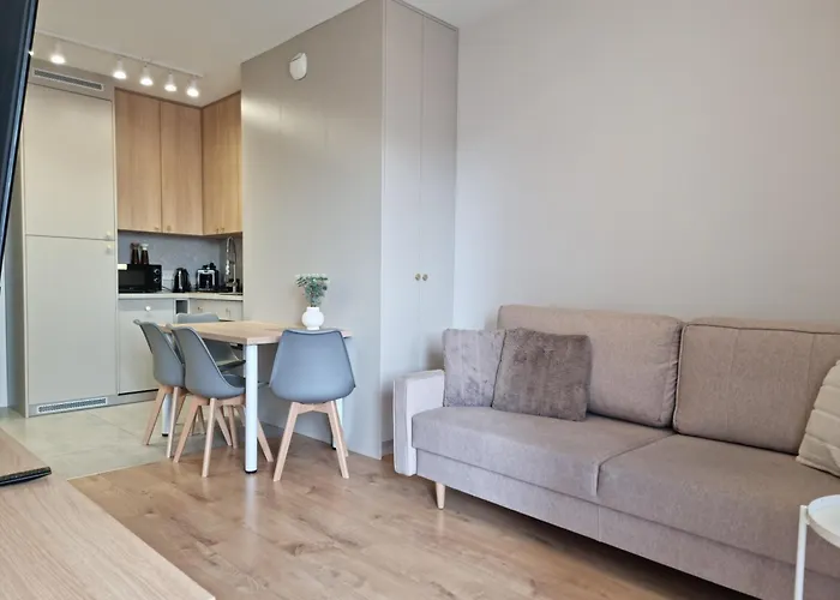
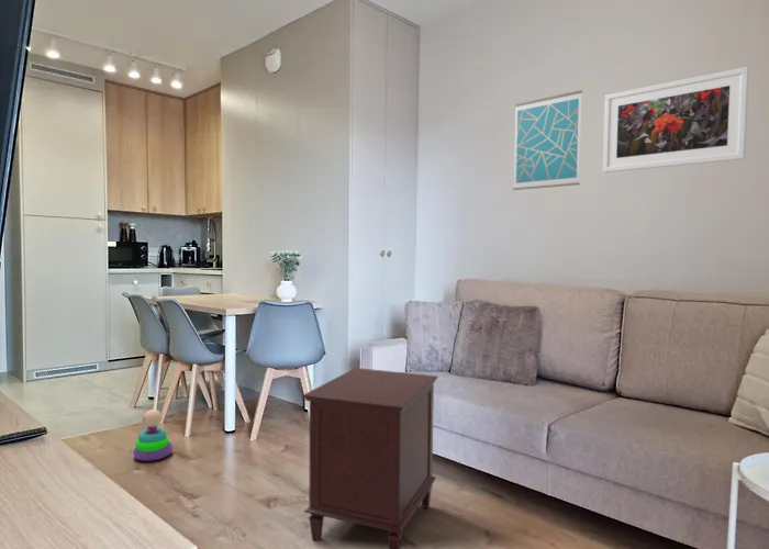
+ stacking toy [132,407,174,462]
+ nightstand [302,367,439,549]
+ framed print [602,66,750,173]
+ wall art [512,89,583,191]
